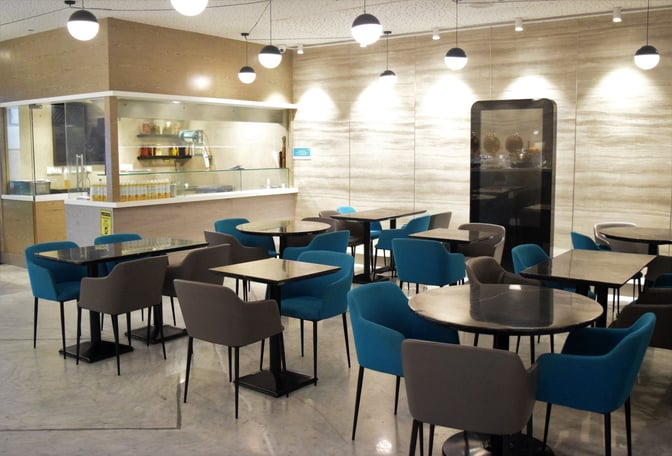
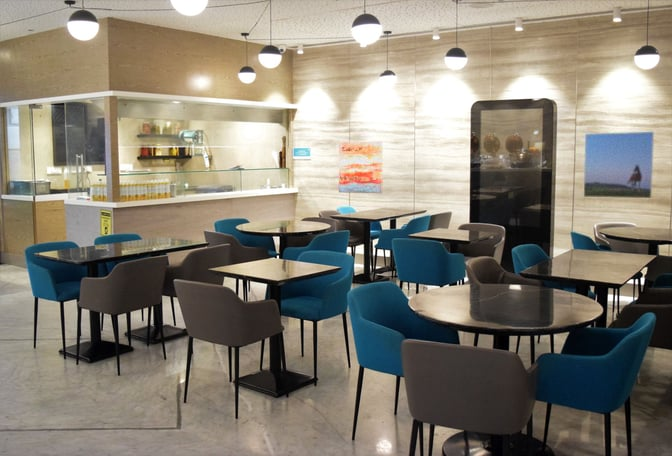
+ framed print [583,131,655,199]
+ wall art [338,140,384,194]
